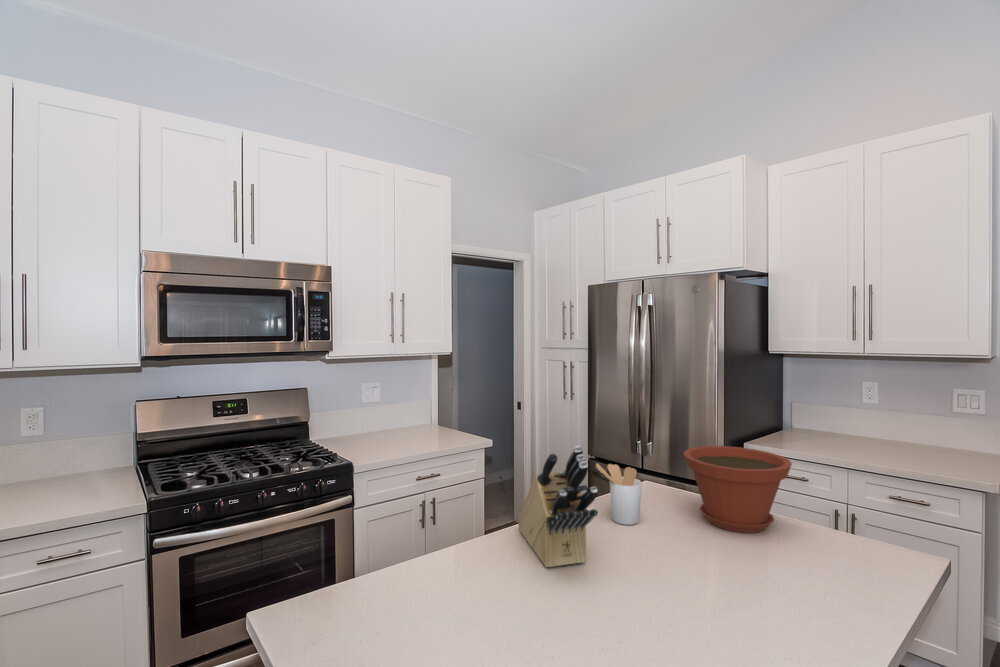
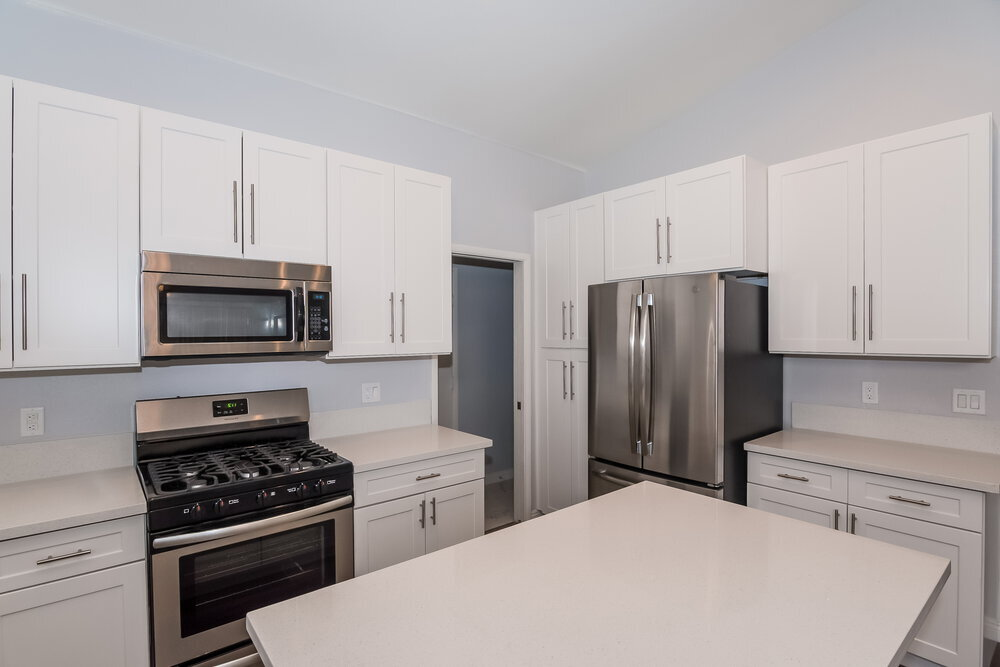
- plant pot [683,445,793,534]
- knife block [517,445,599,568]
- utensil holder [595,462,642,526]
